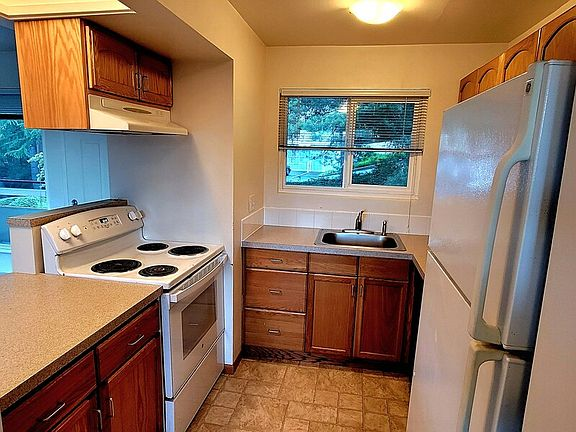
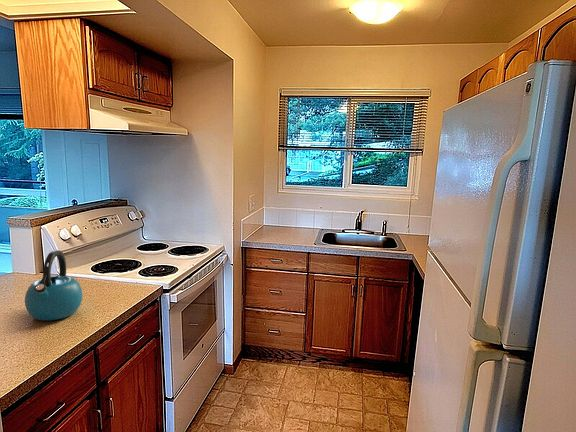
+ kettle [24,249,84,322]
